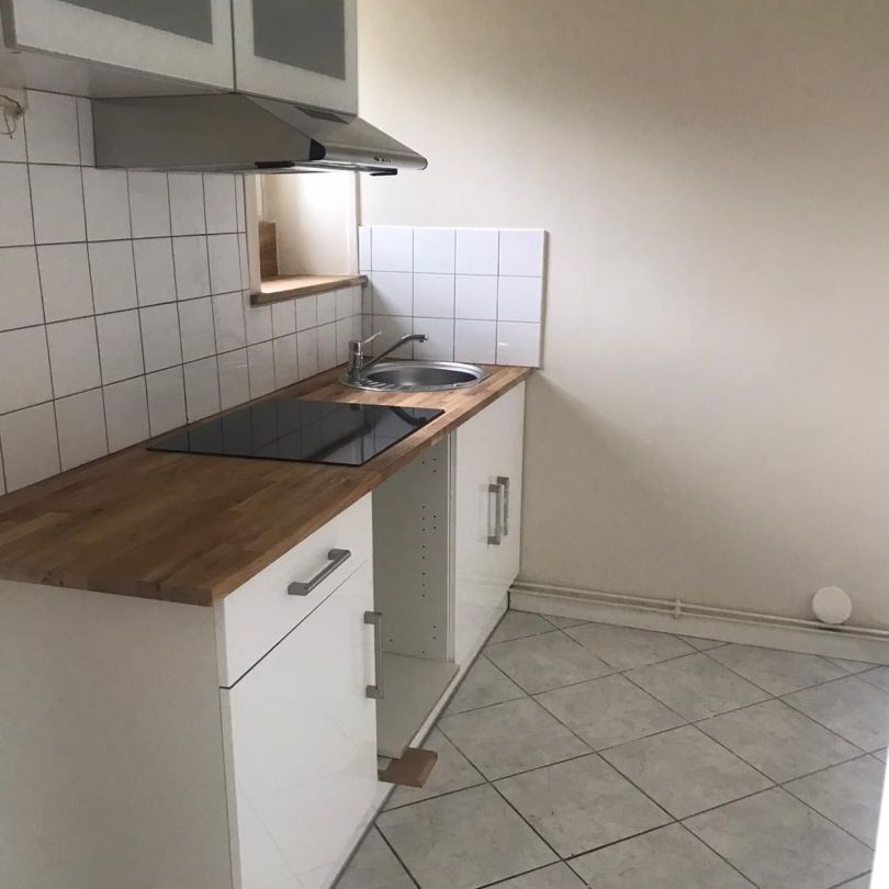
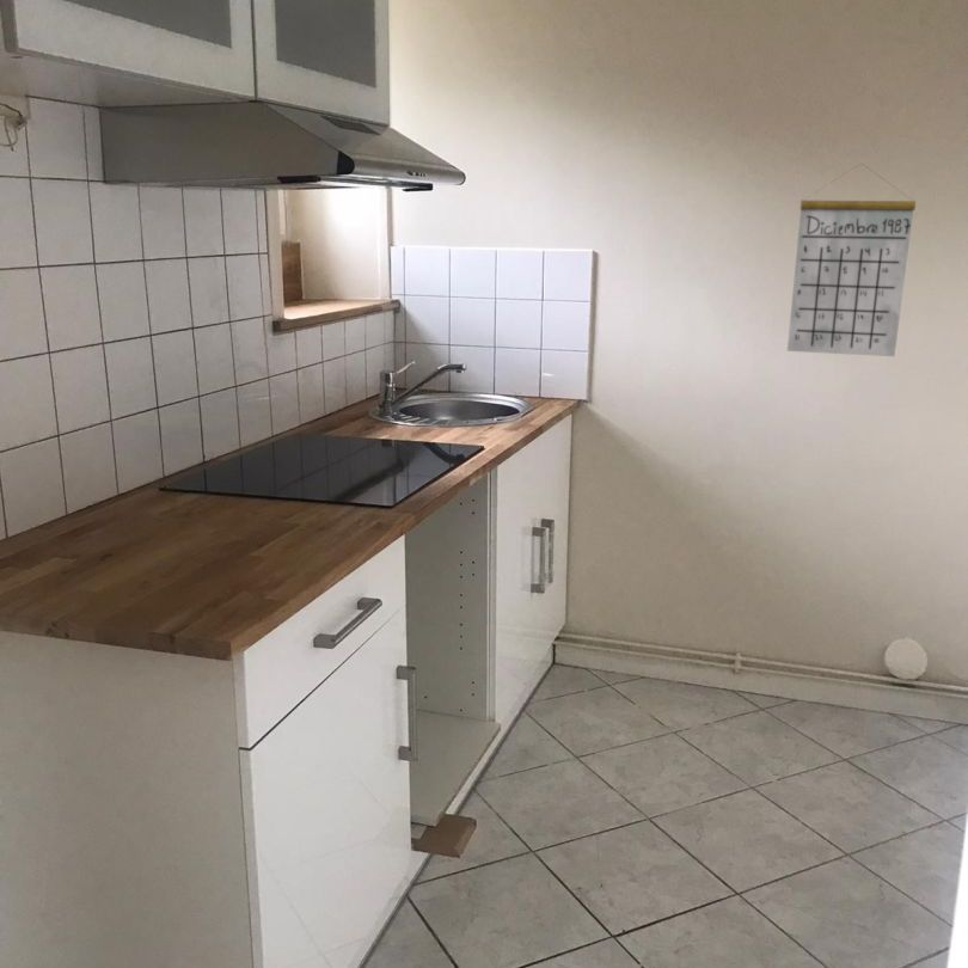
+ calendar [786,161,917,357]
